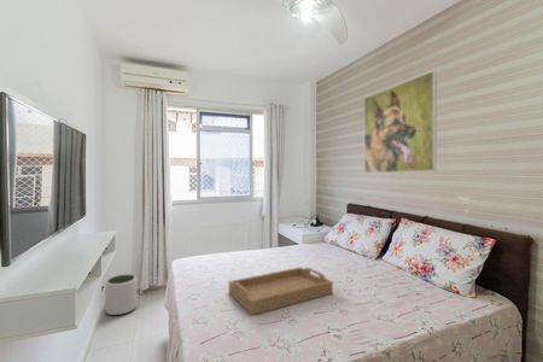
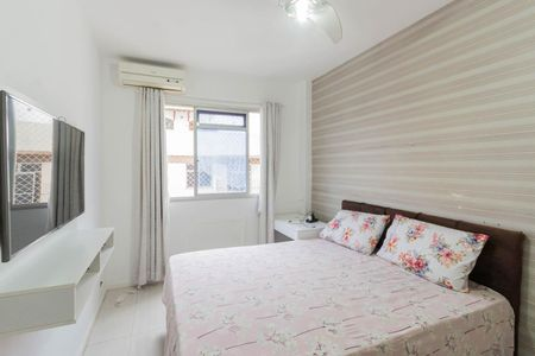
- plant pot [104,274,139,316]
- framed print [363,70,438,175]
- serving tray [228,265,334,316]
